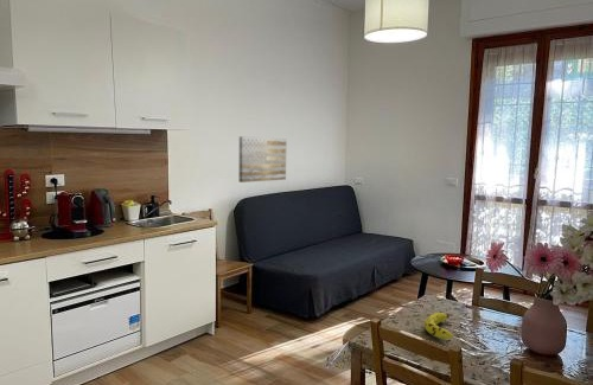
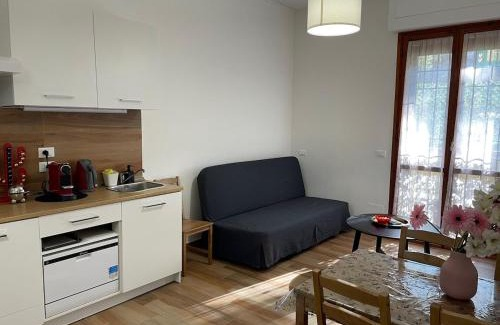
- fruit [423,312,454,340]
- wall art [237,135,287,184]
